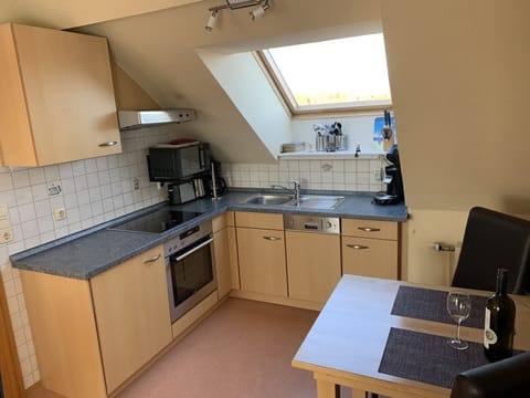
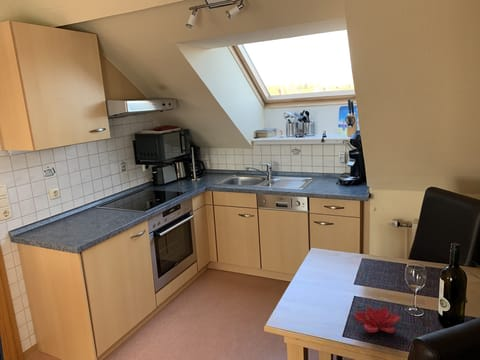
+ flower [354,307,401,334]
